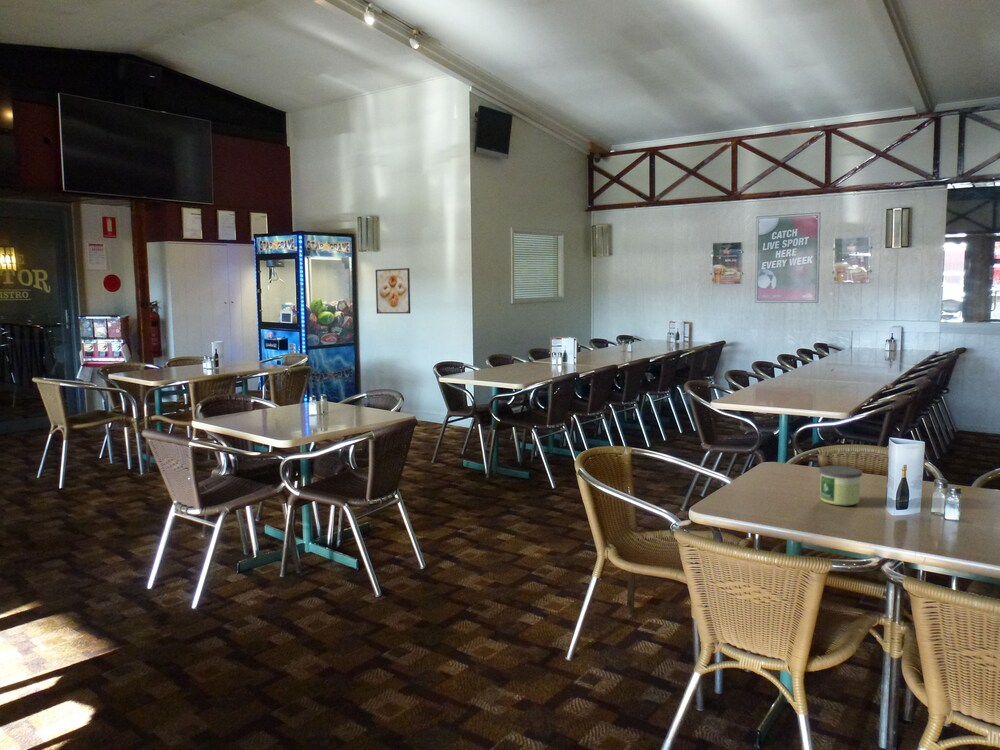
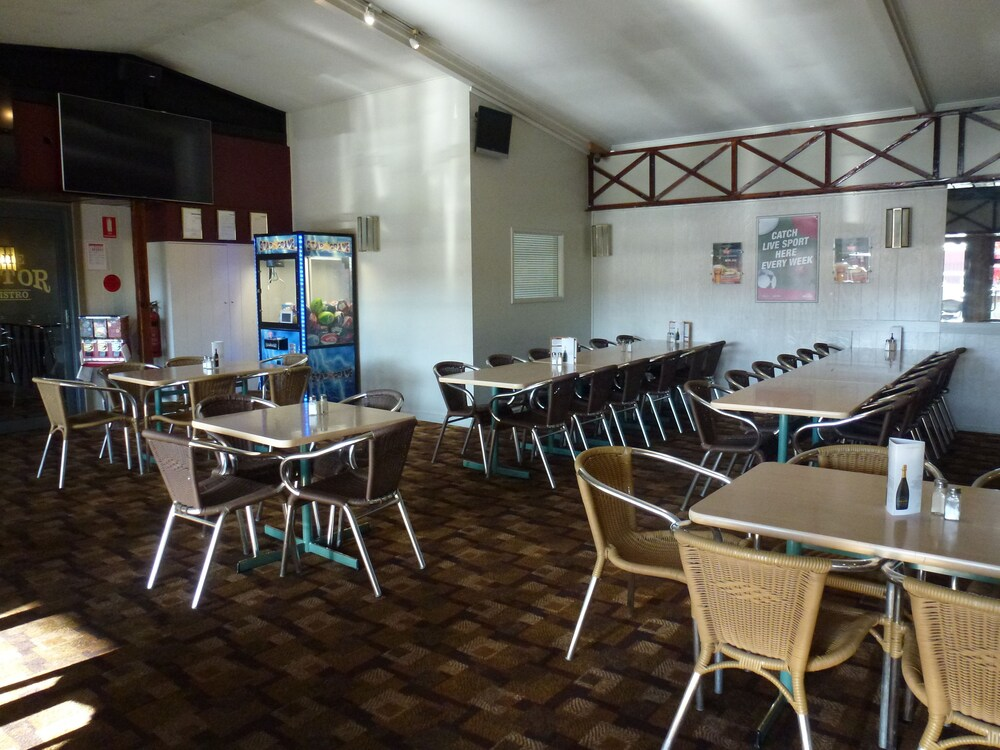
- candle [818,465,863,506]
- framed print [375,267,411,315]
